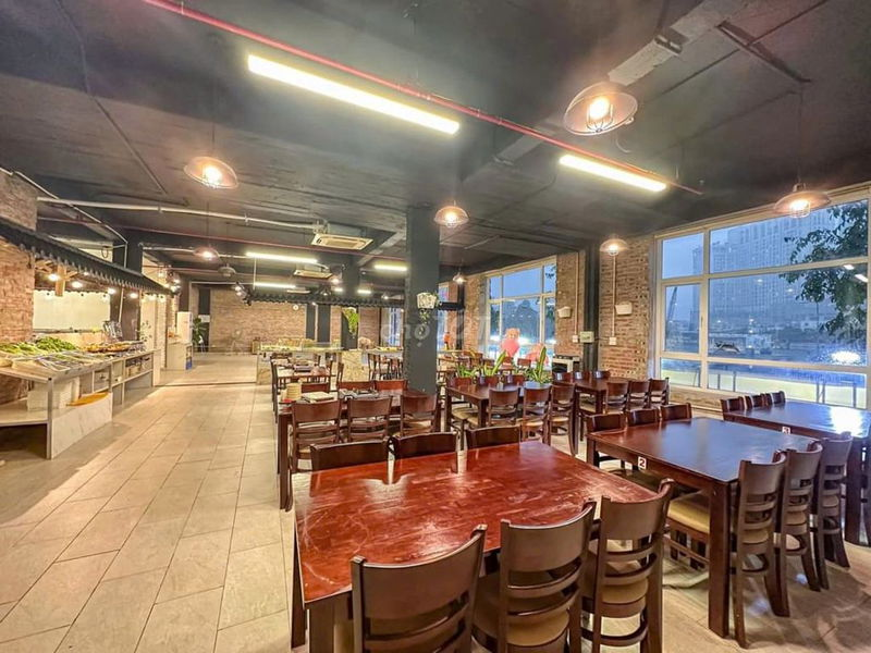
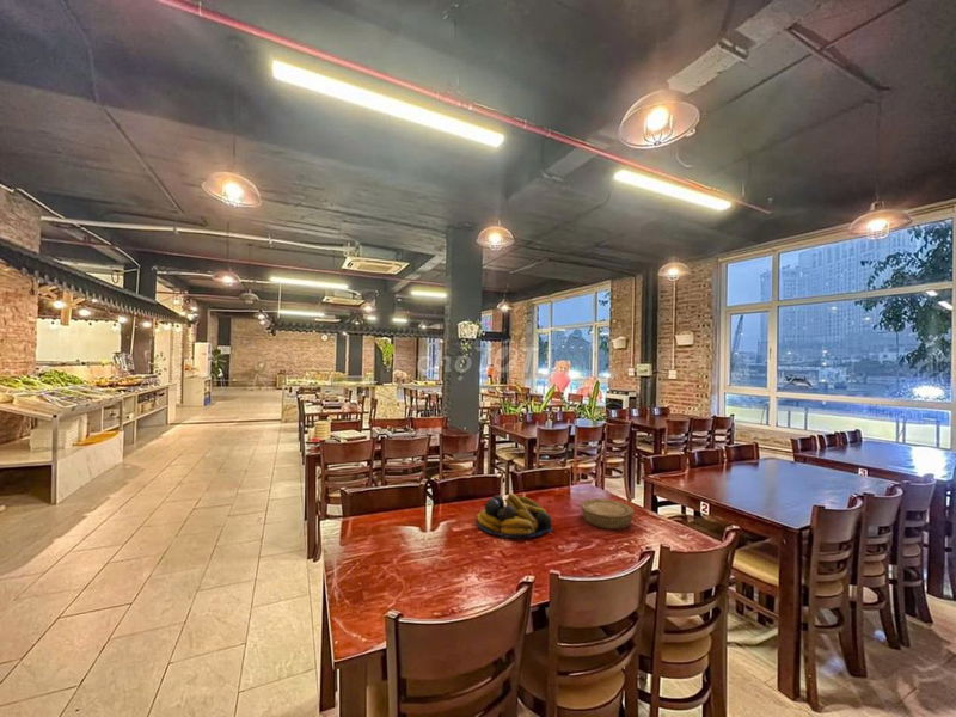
+ fruit bowl [474,492,553,539]
+ bowl [580,497,635,531]
